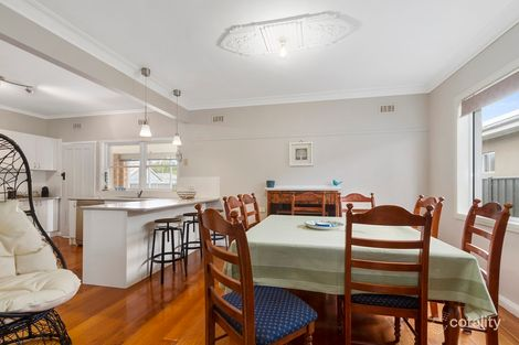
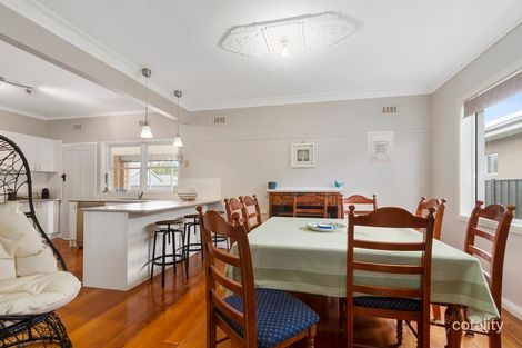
+ wall art [367,130,395,166]
